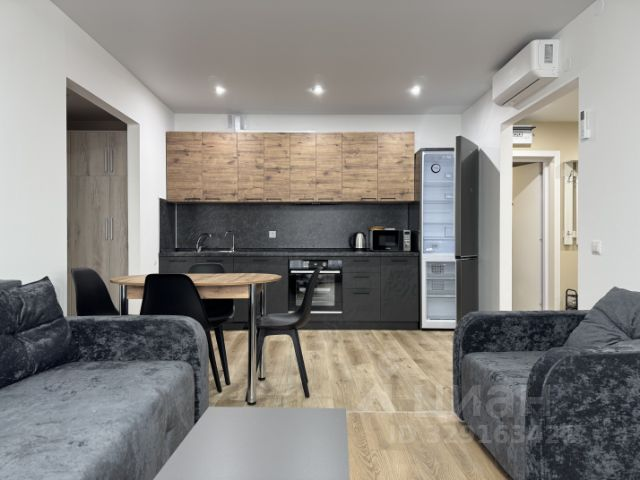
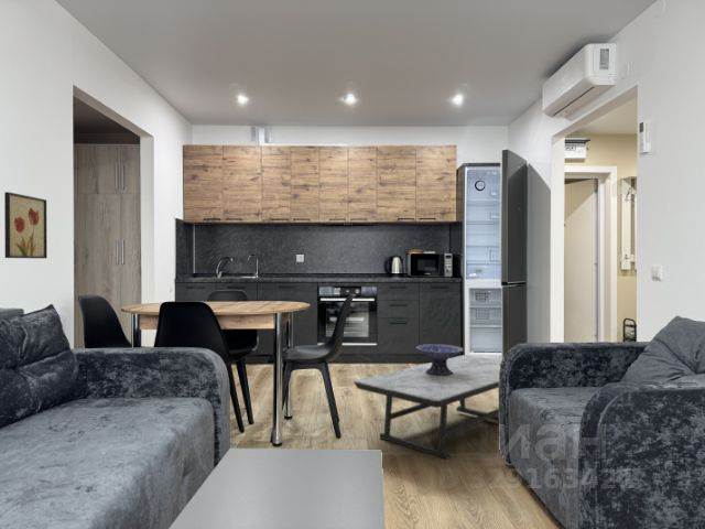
+ wall art [3,191,48,259]
+ decorative bowl [415,343,465,376]
+ coffee table [352,354,503,461]
